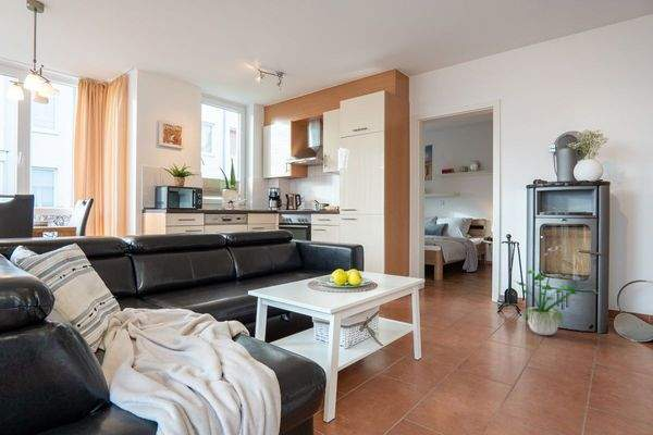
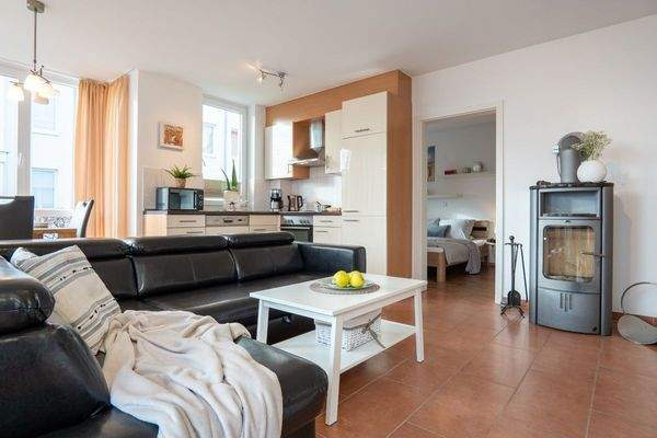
- potted plant [514,263,603,336]
